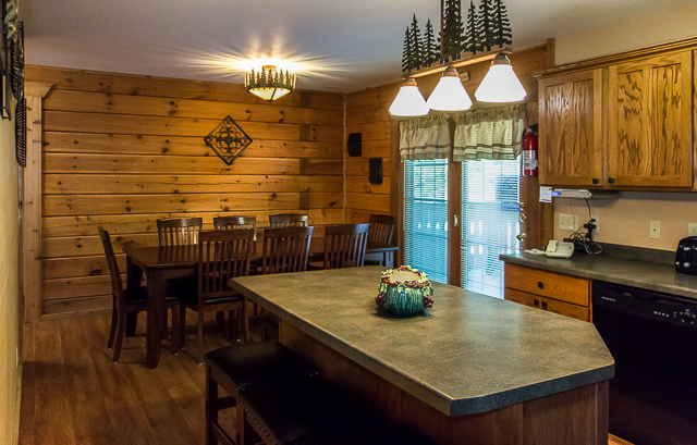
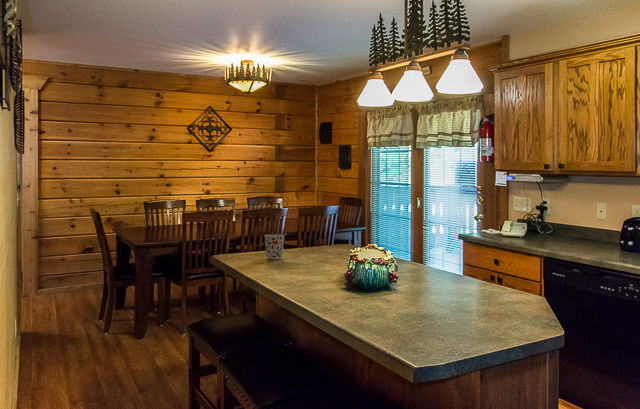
+ cup [263,234,286,260]
